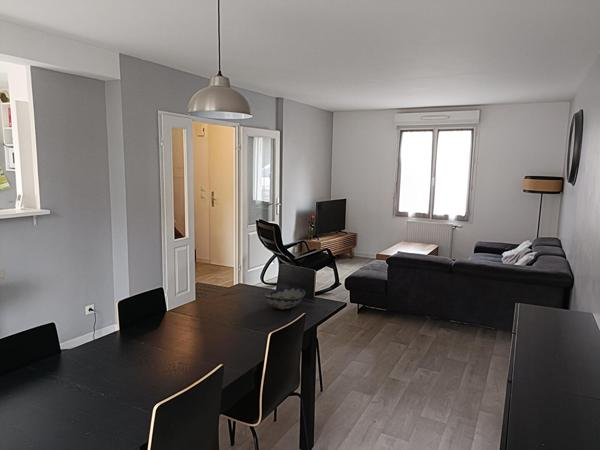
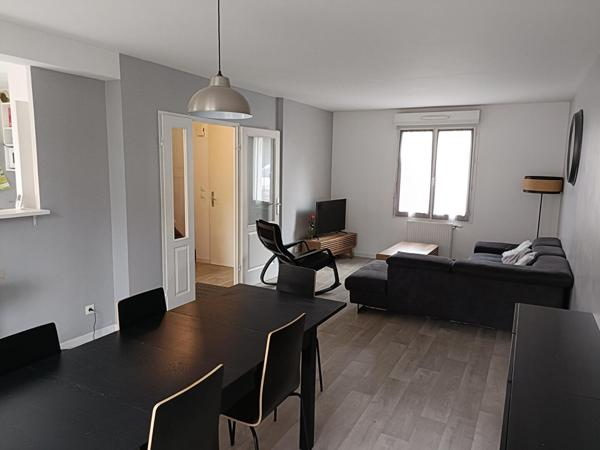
- decorative bowl [263,286,306,310]
